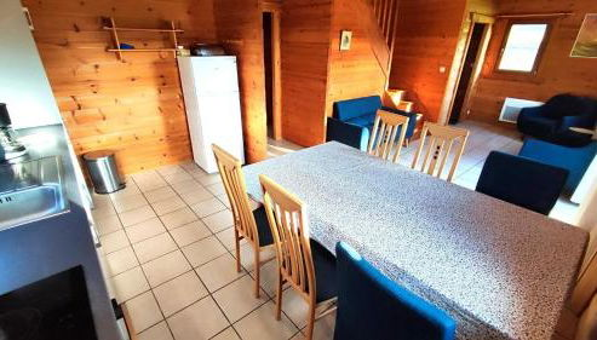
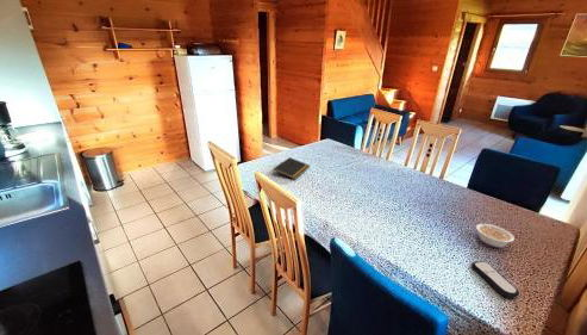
+ remote control [470,260,520,299]
+ notepad [271,156,311,180]
+ legume [475,217,516,249]
